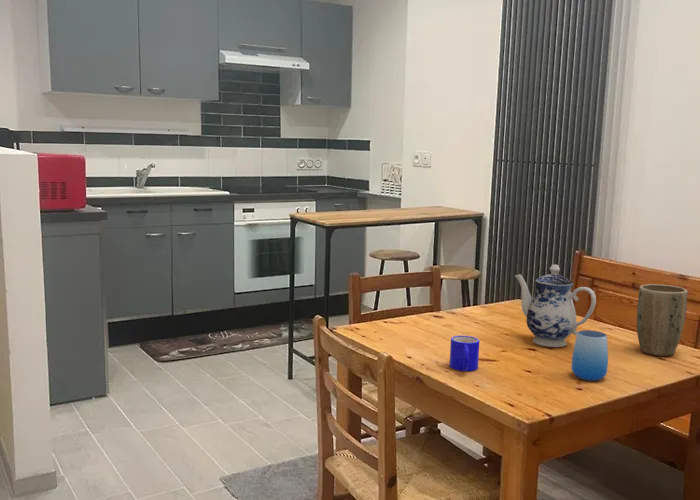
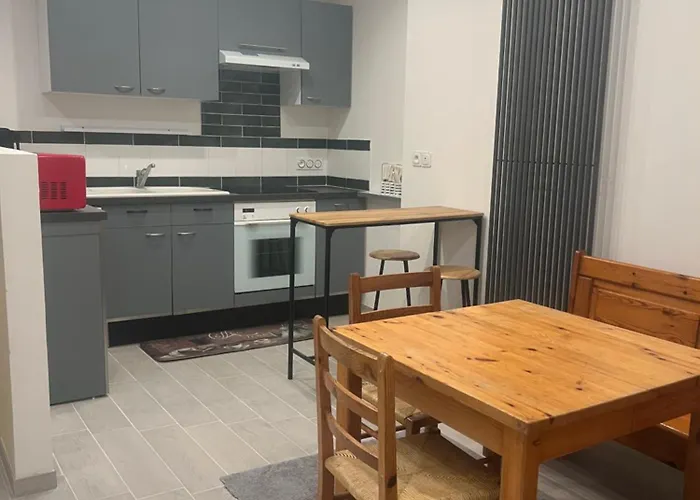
- mug [449,335,480,372]
- cup [570,329,609,382]
- teapot [514,264,597,348]
- plant pot [636,283,688,357]
